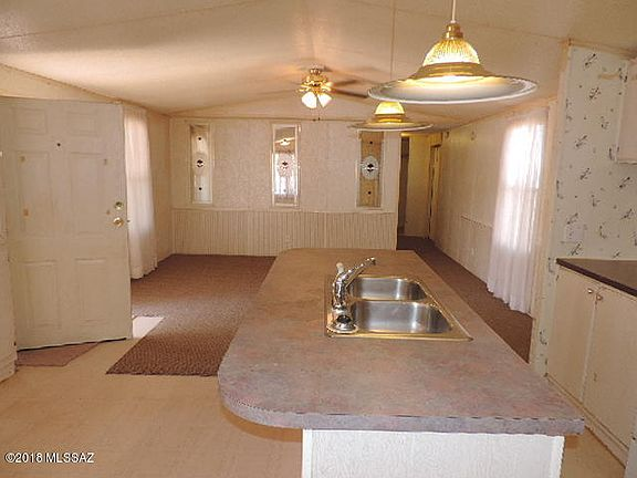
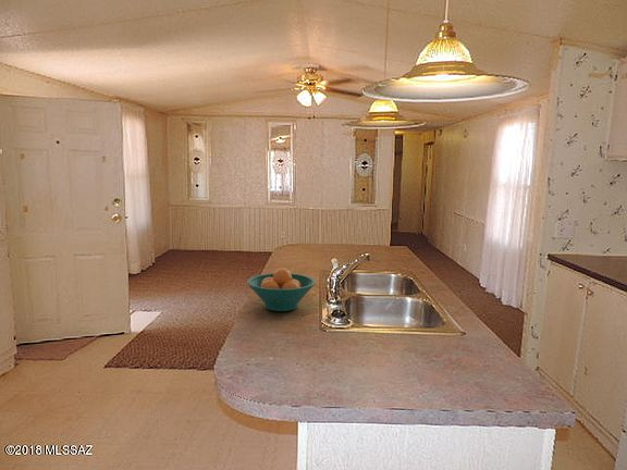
+ fruit bowl [246,268,317,312]
